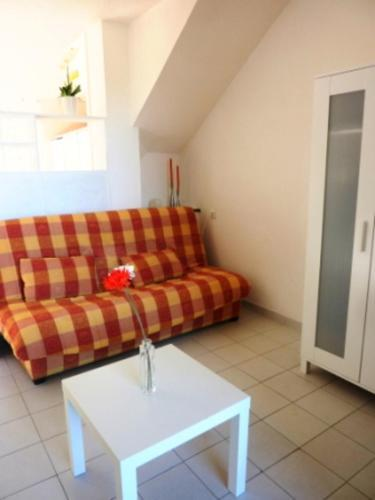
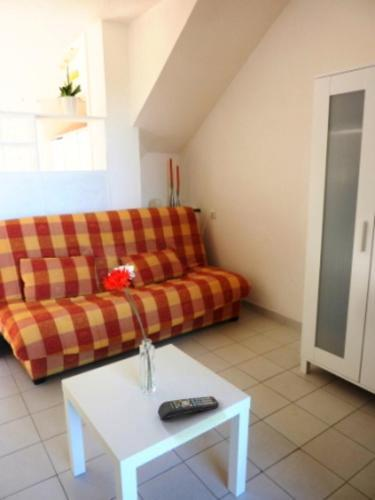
+ remote control [157,395,220,421]
